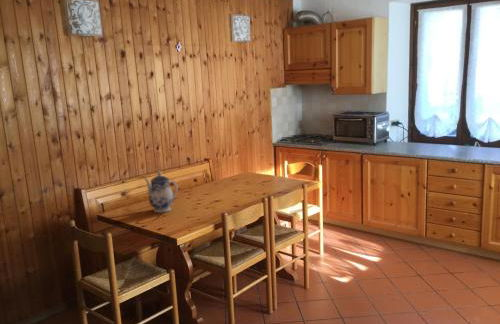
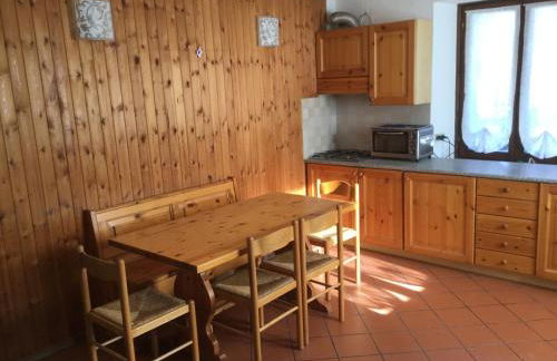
- teapot [143,170,179,214]
